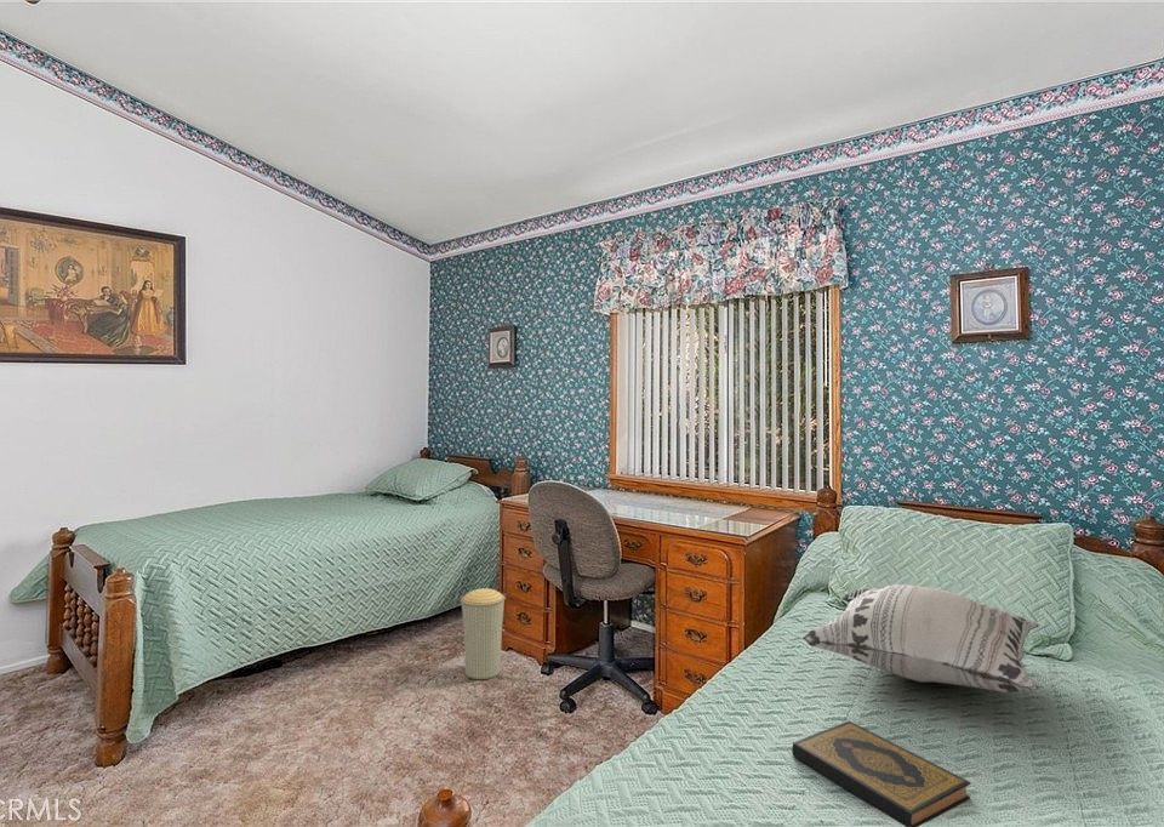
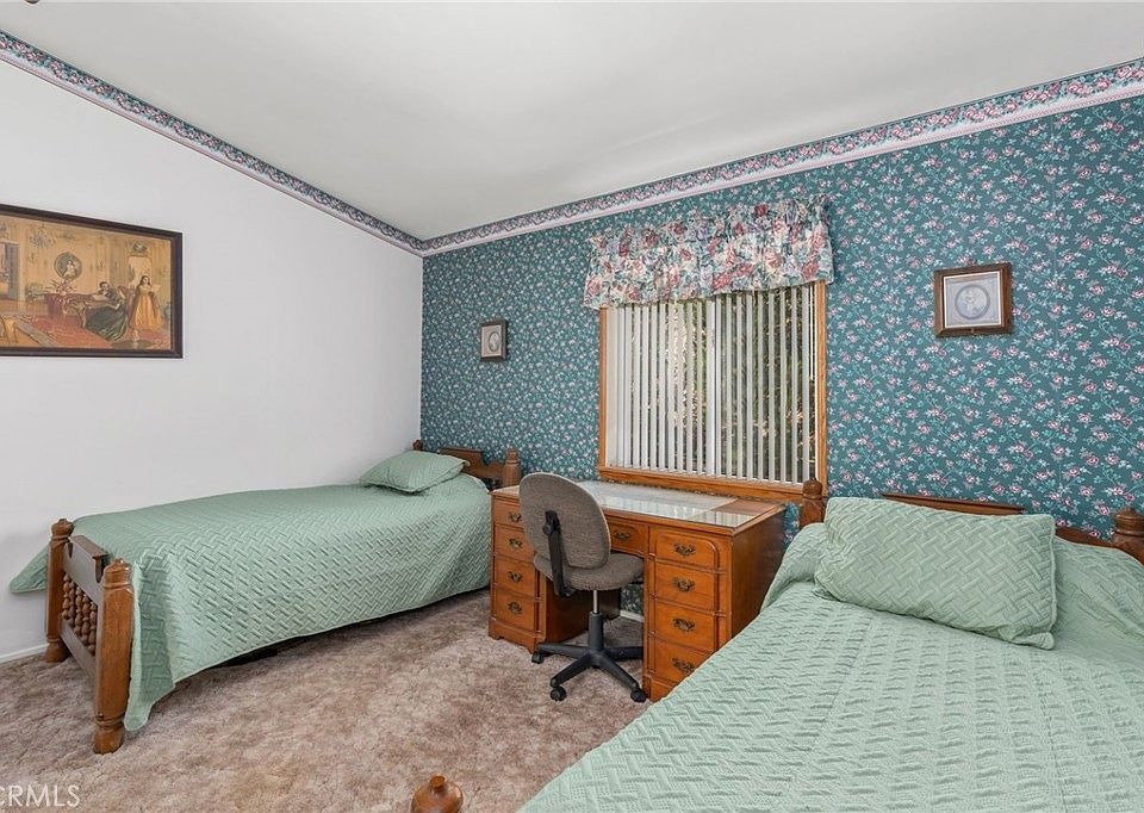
- trash can [460,587,507,680]
- hardback book [791,720,971,827]
- decorative pillow [801,583,1040,694]
